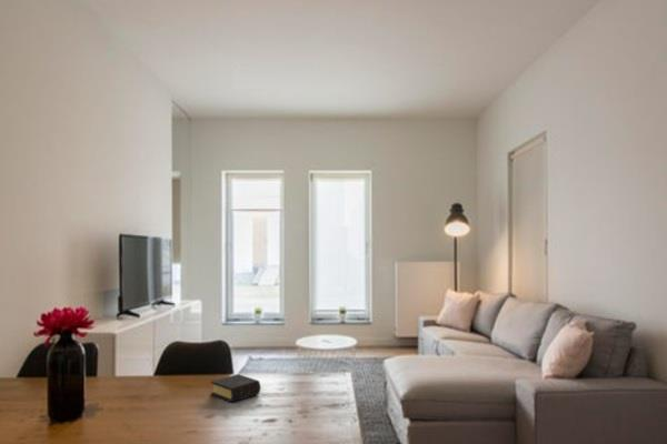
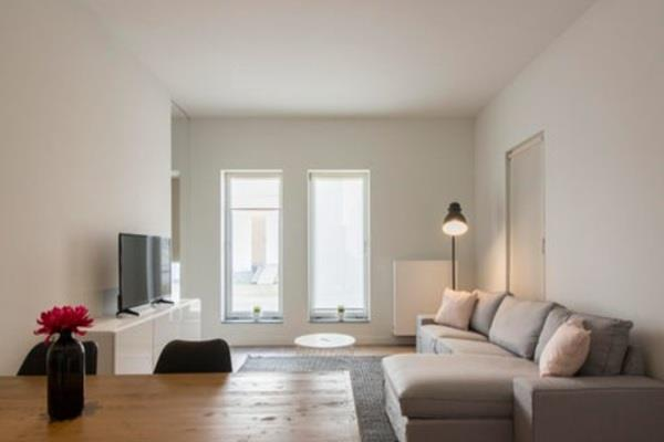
- book [210,373,262,404]
